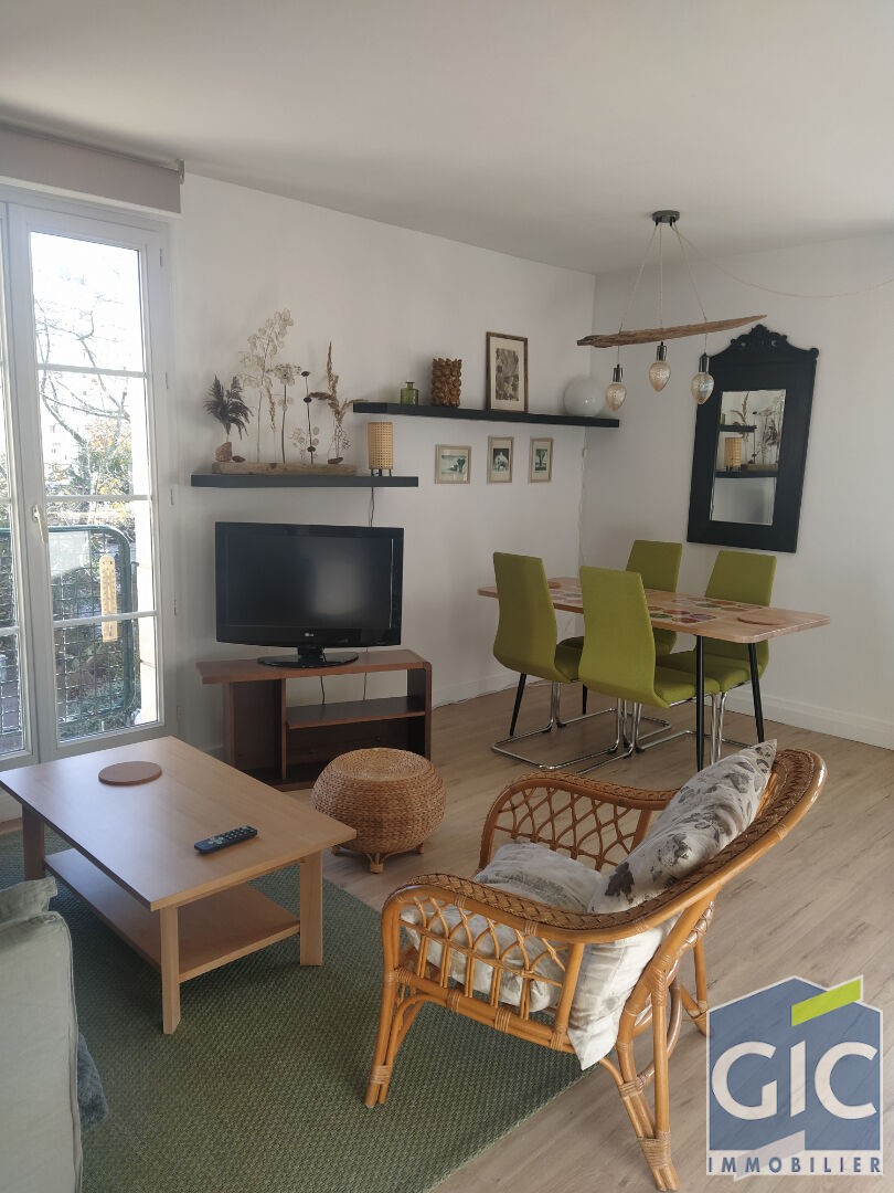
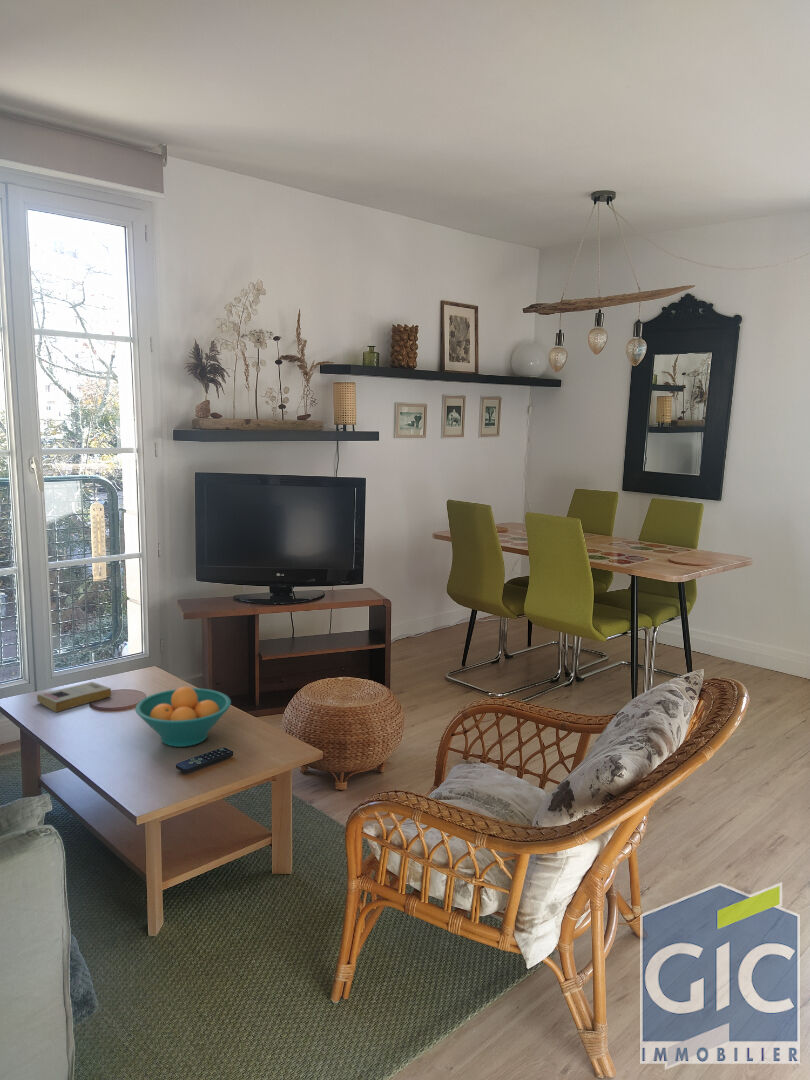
+ book [36,681,112,713]
+ fruit bowl [134,686,232,748]
